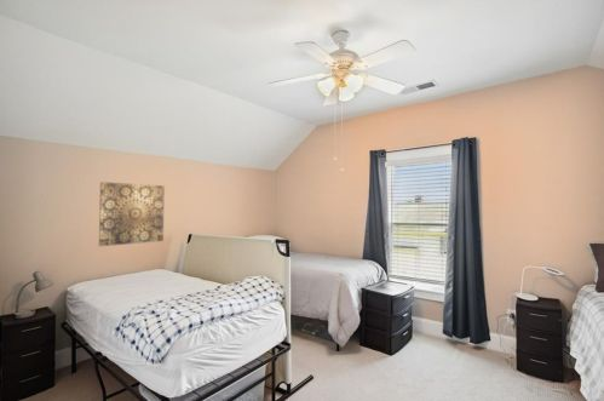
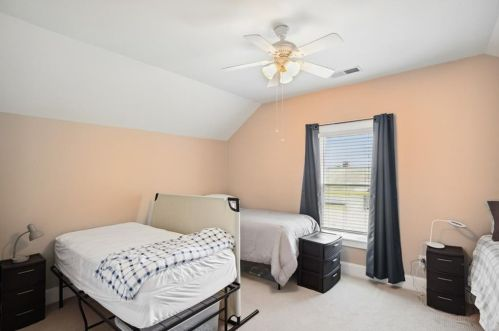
- wall art [98,181,166,247]
